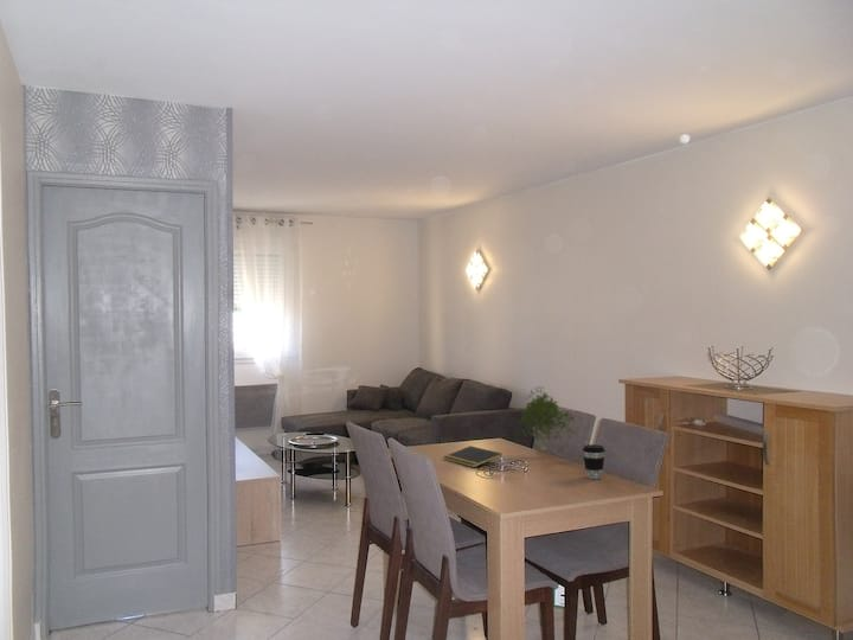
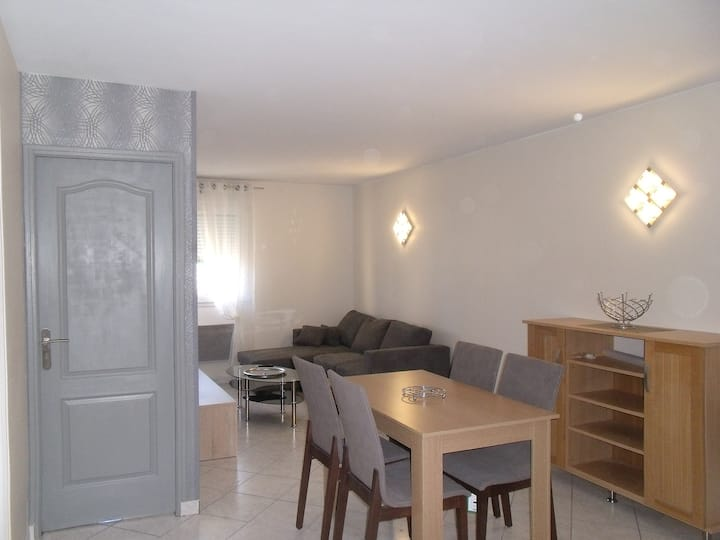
- coffee cup [582,443,607,480]
- plant [518,385,577,459]
- notepad [442,444,502,468]
